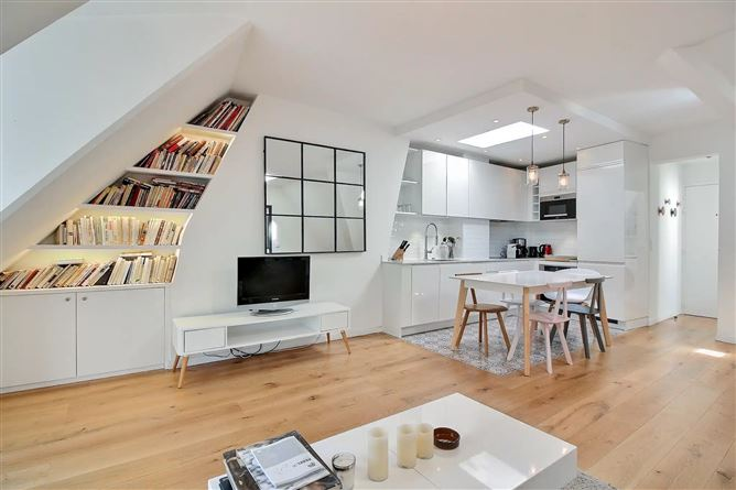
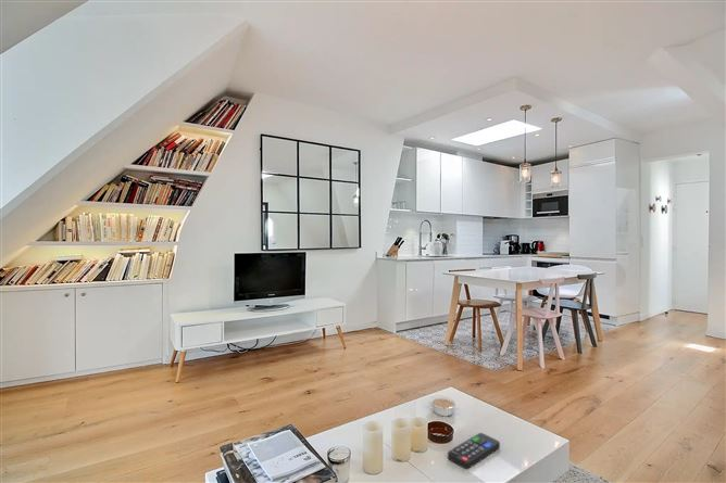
+ remote control [447,432,501,470]
+ legume [428,395,459,418]
